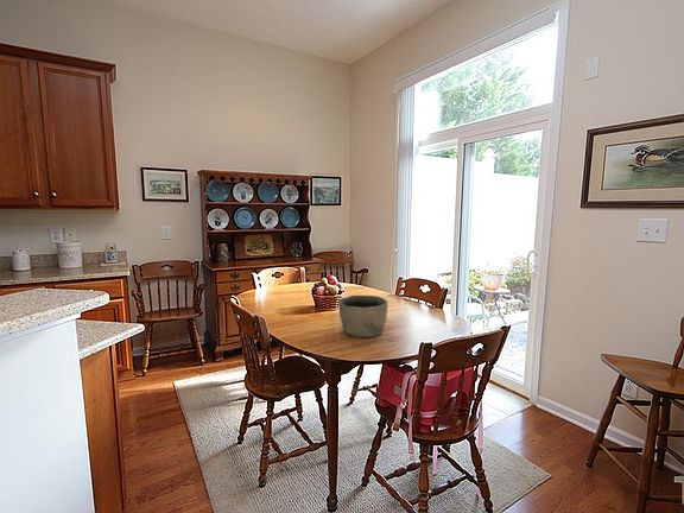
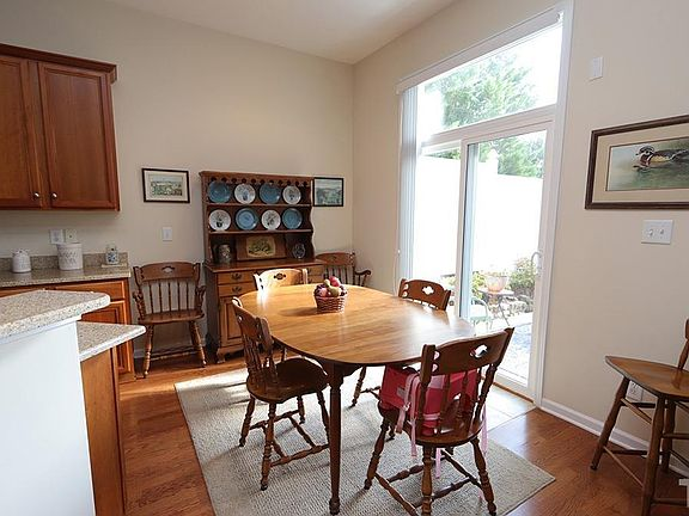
- bowl [337,294,388,338]
